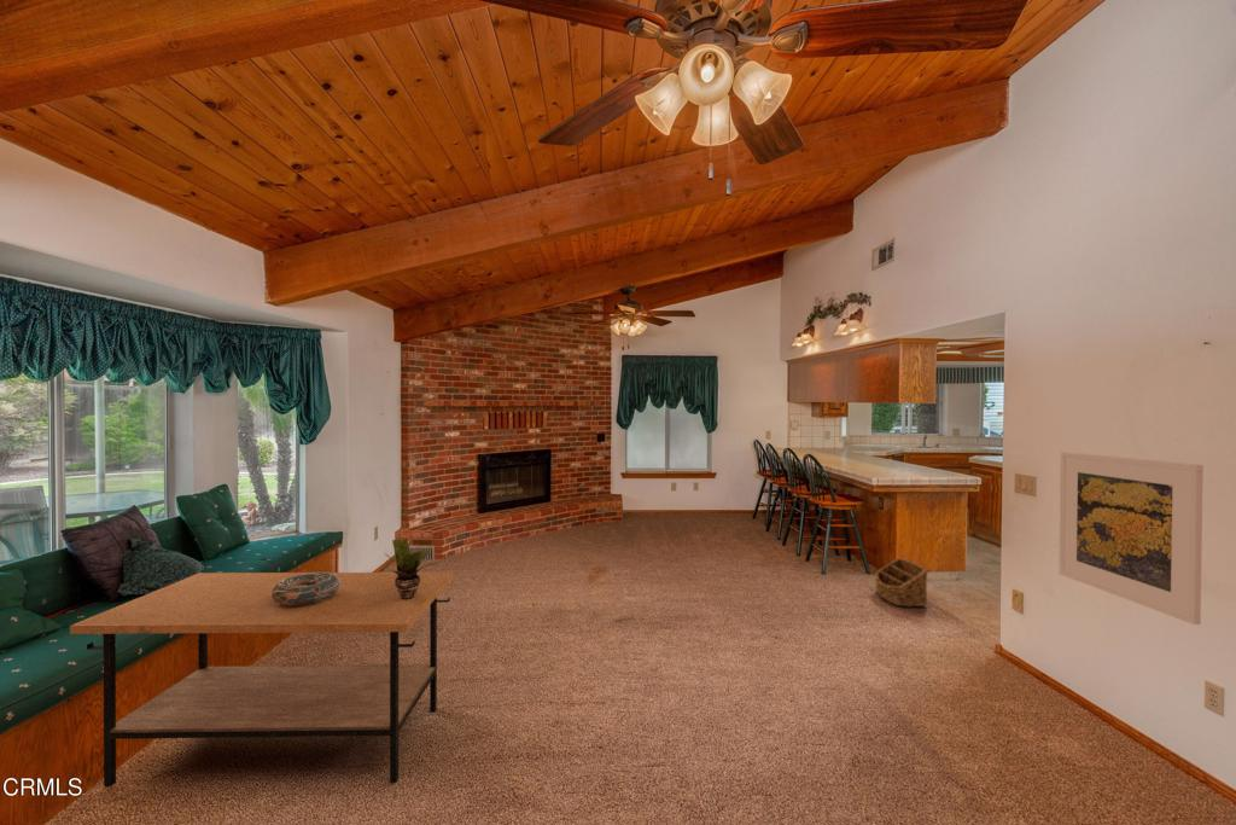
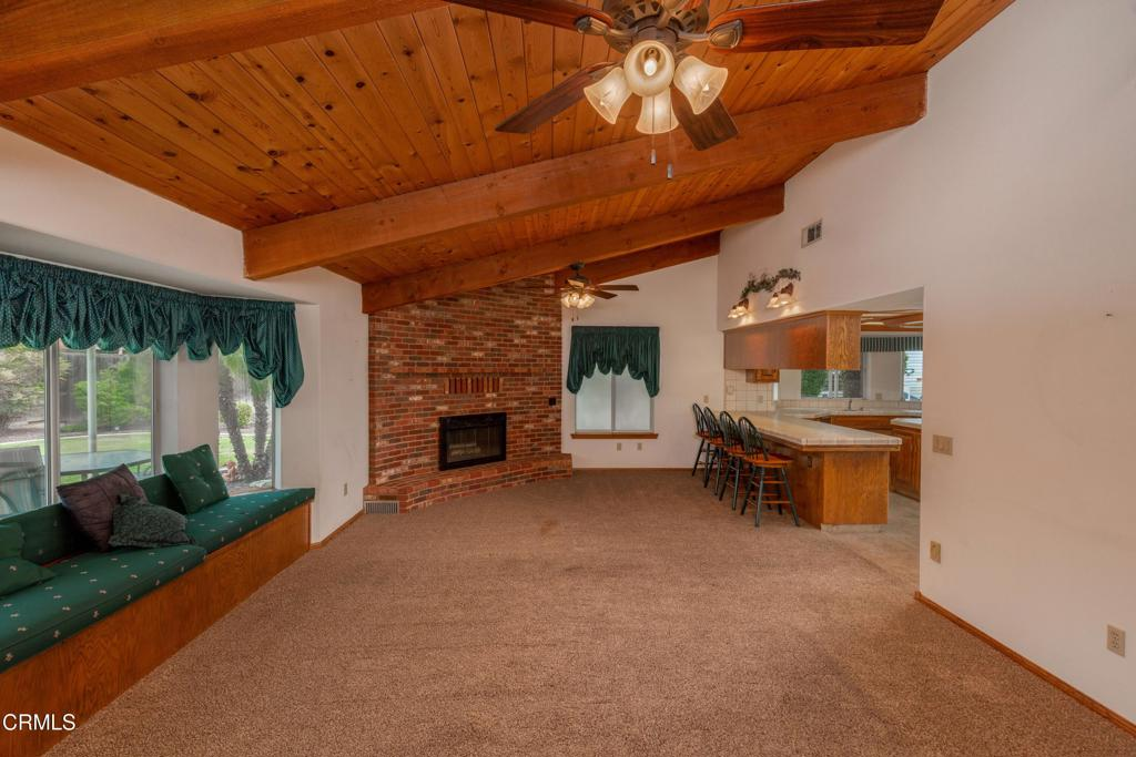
- potted plant [385,538,442,599]
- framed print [1057,451,1205,626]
- decorative bowl [272,570,340,606]
- coffee table [69,571,455,789]
- basket [874,557,929,608]
